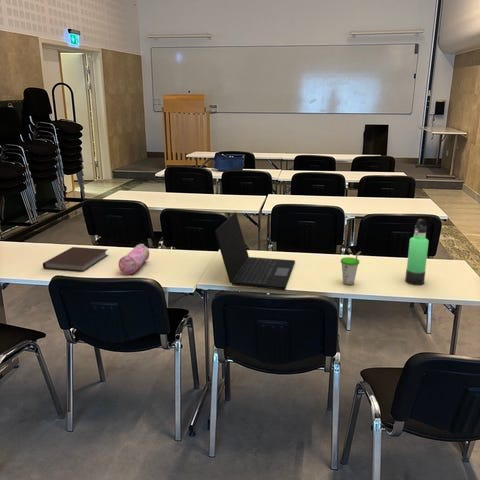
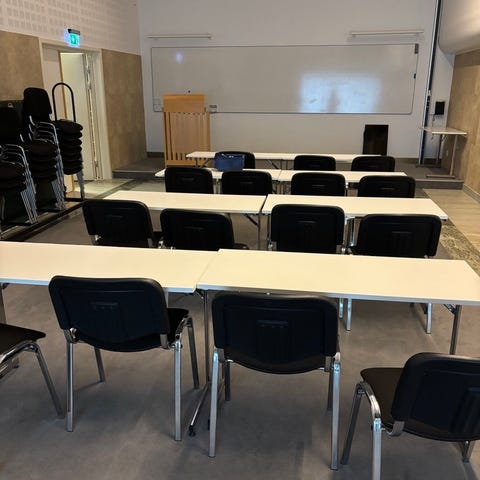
- notebook [42,246,109,273]
- cup [340,250,362,286]
- thermos bottle [404,218,430,286]
- laptop [214,211,296,290]
- pencil case [118,243,150,275]
